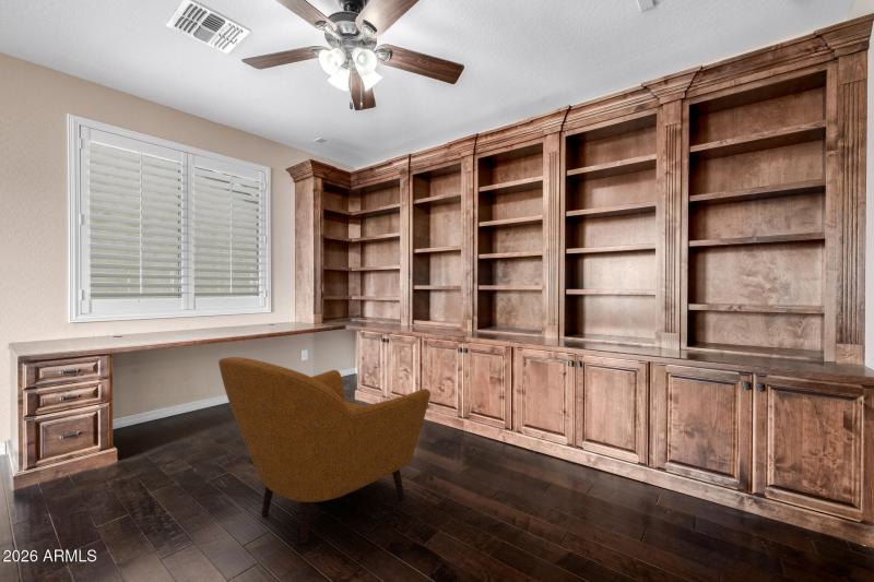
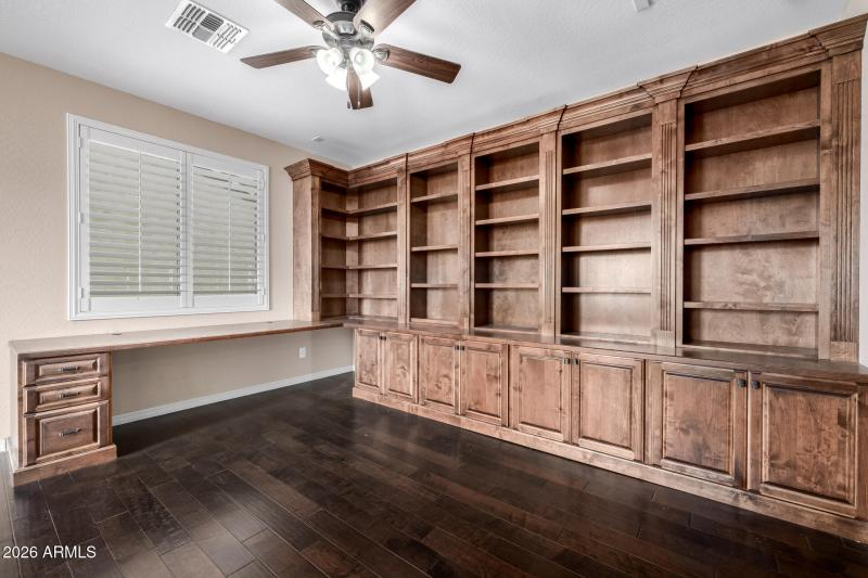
- armchair [217,356,432,545]
